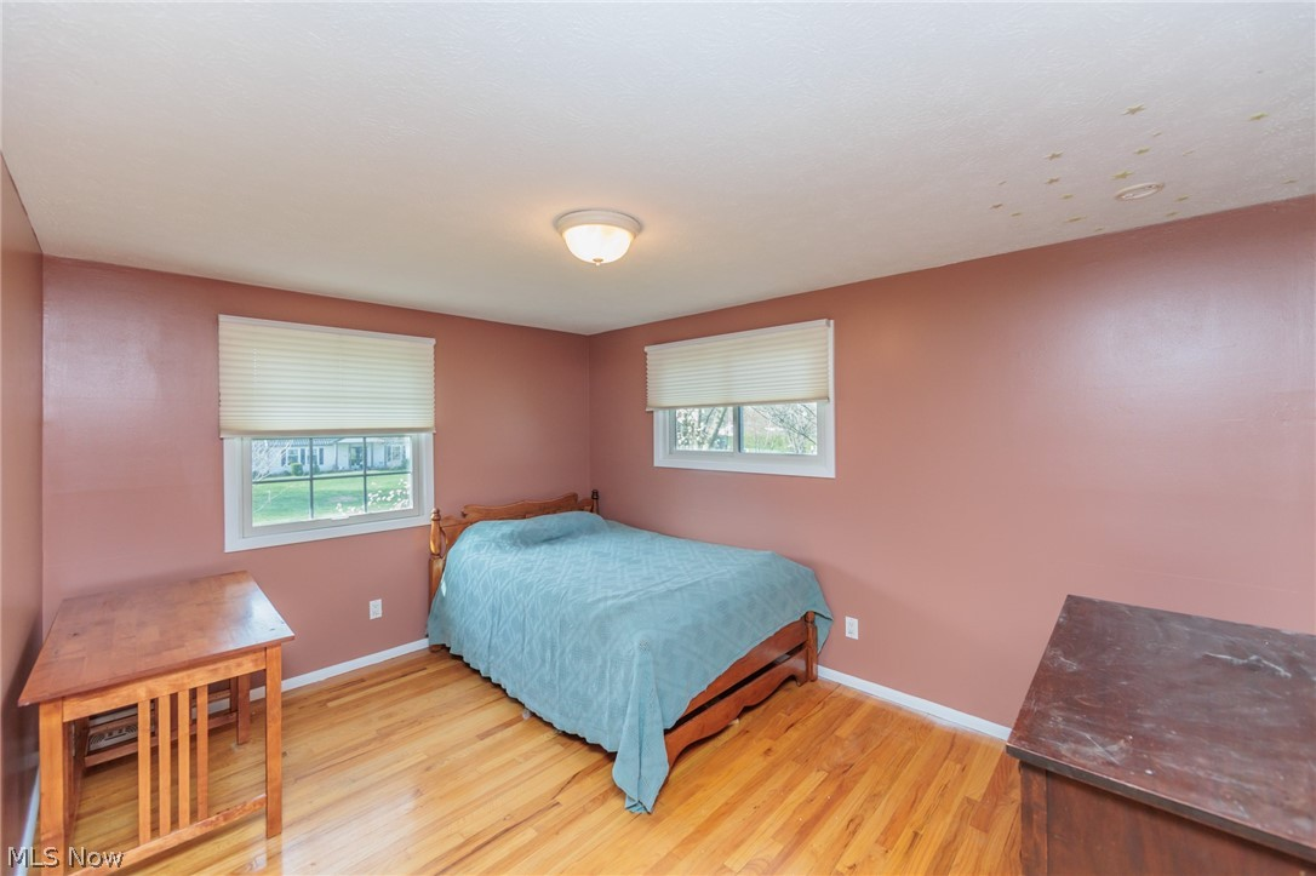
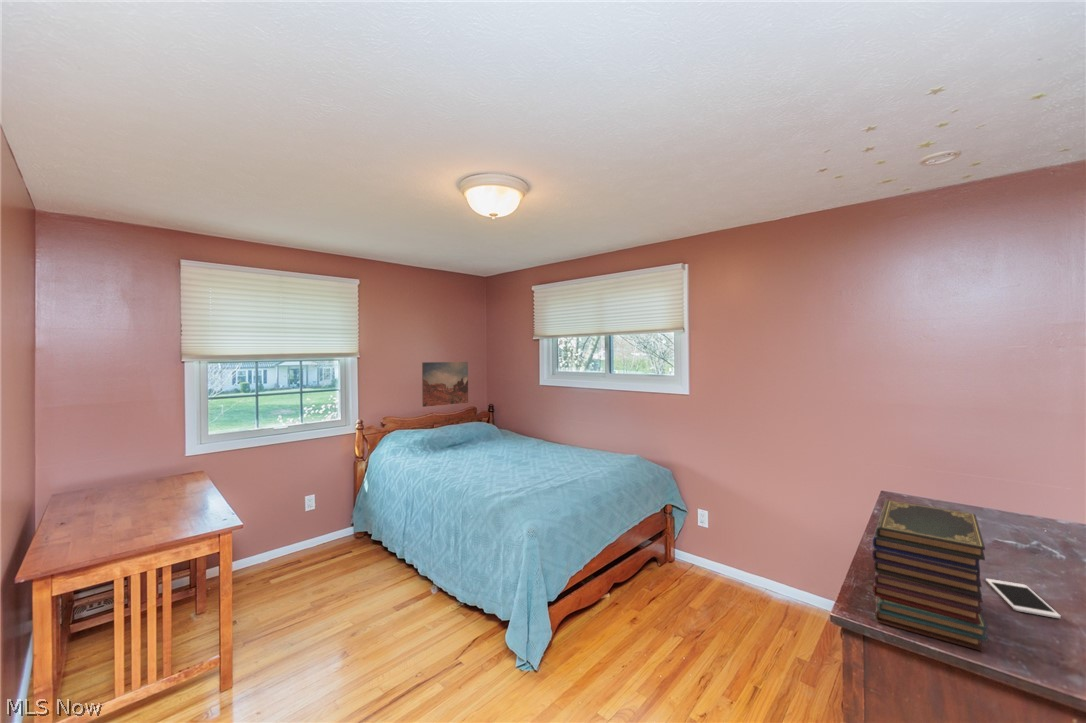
+ book stack [872,499,988,652]
+ cell phone [985,578,1062,619]
+ wall art [421,361,469,408]
